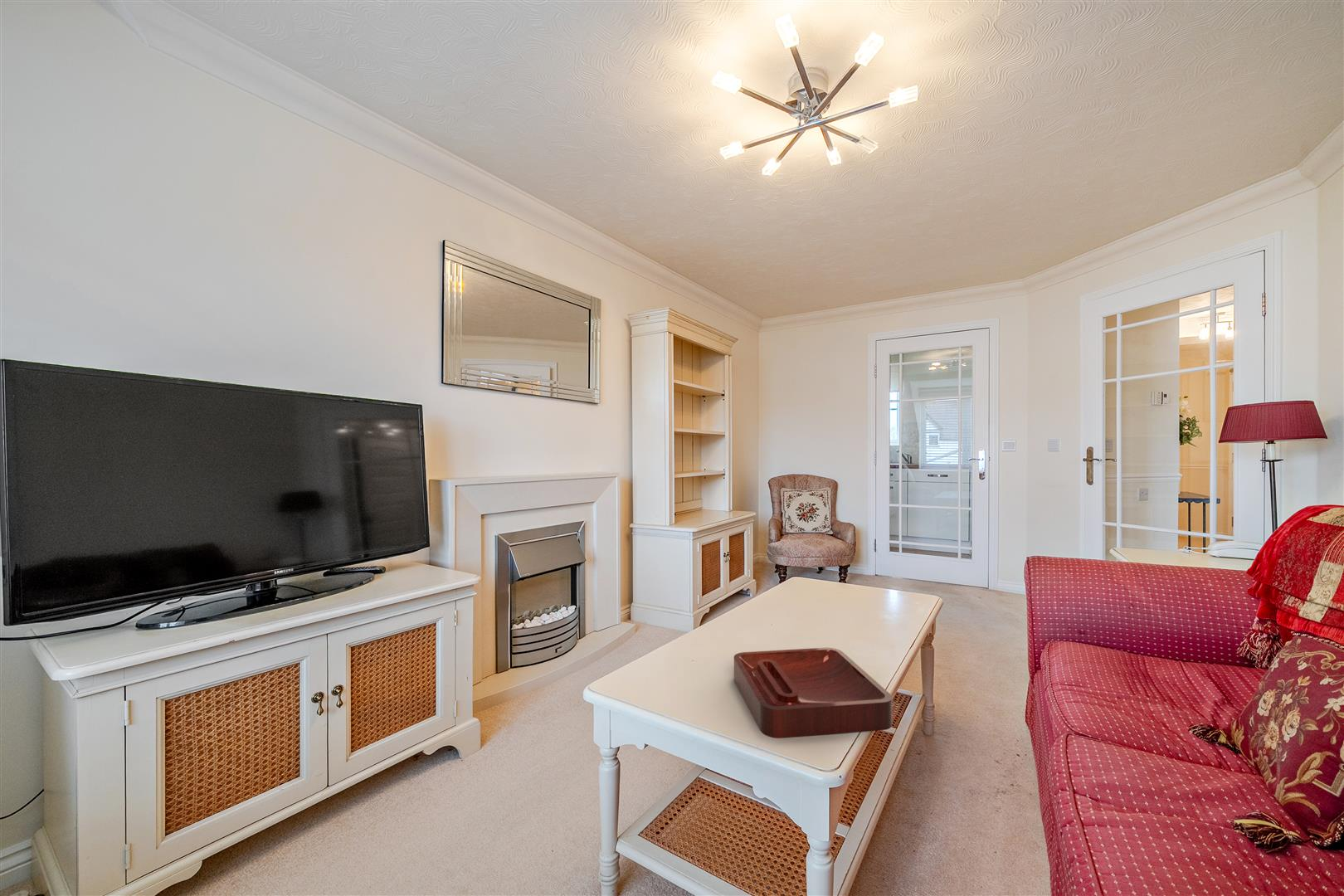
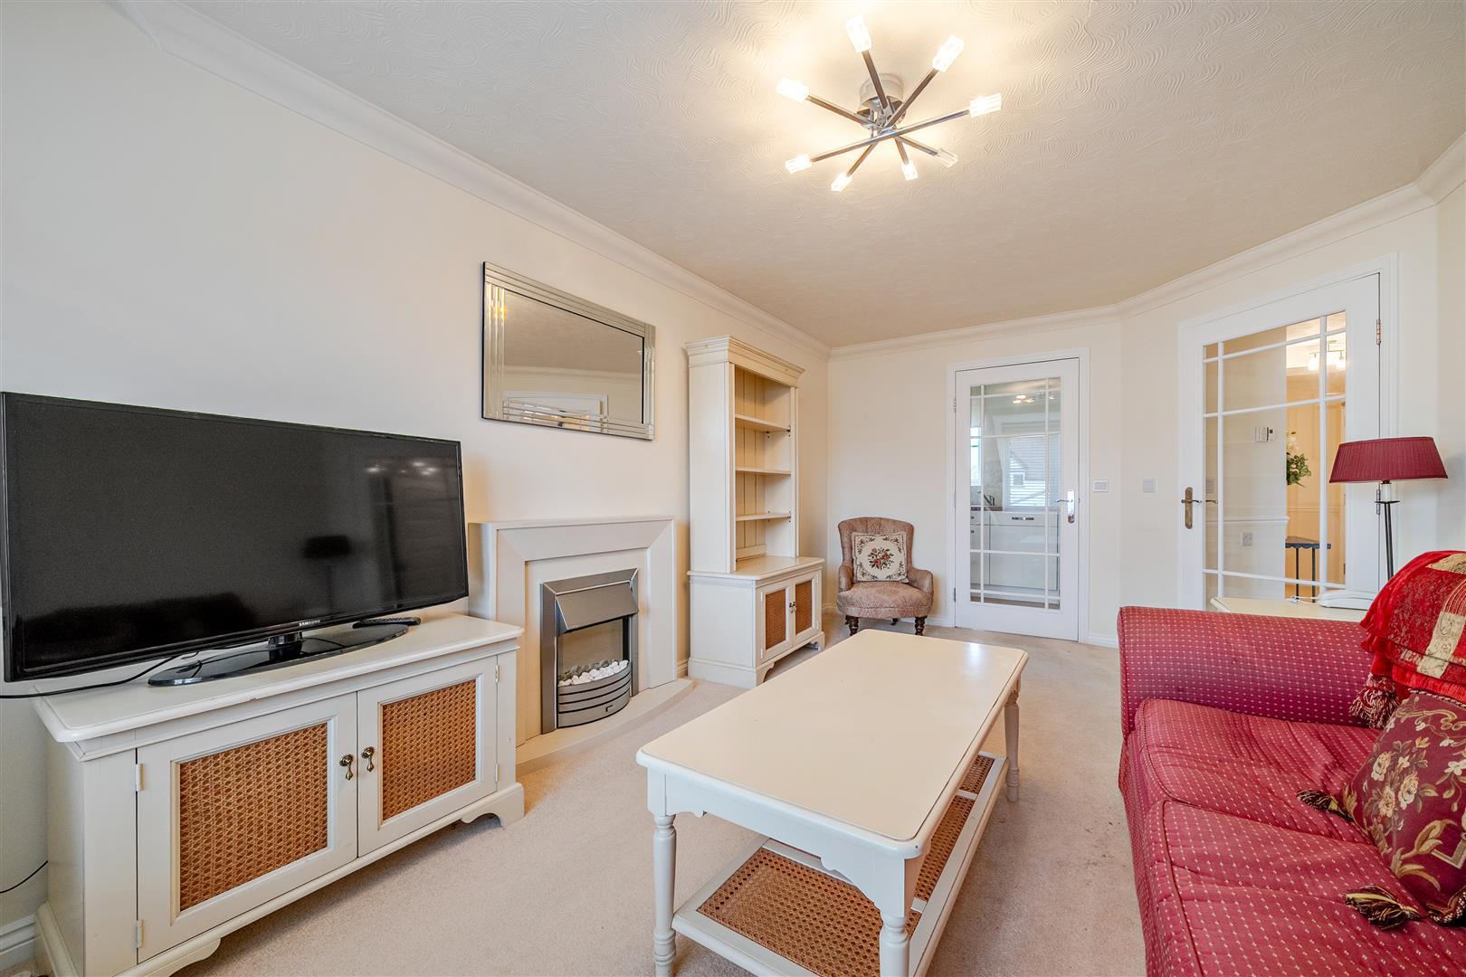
- decorative tray [733,647,893,739]
